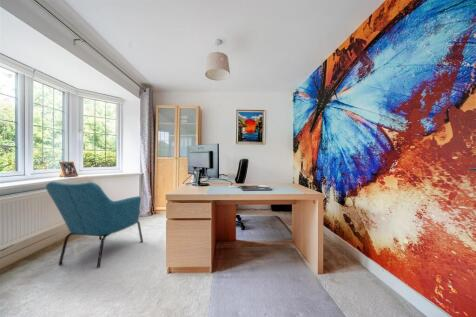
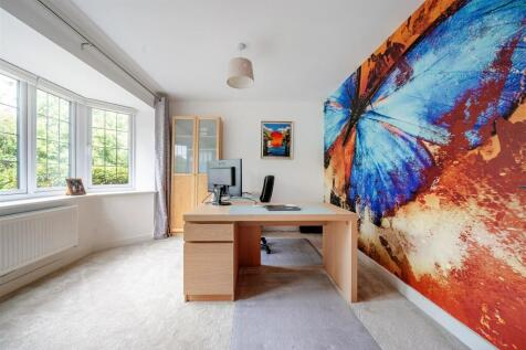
- armchair [45,180,144,268]
